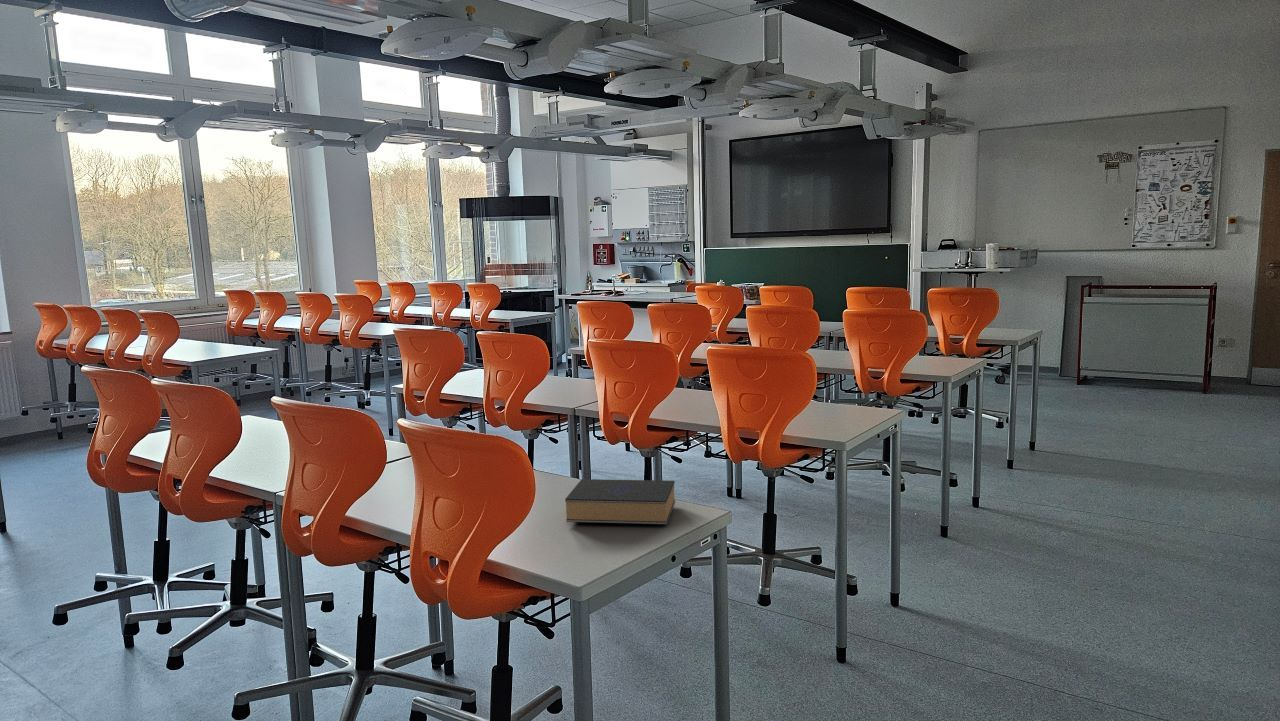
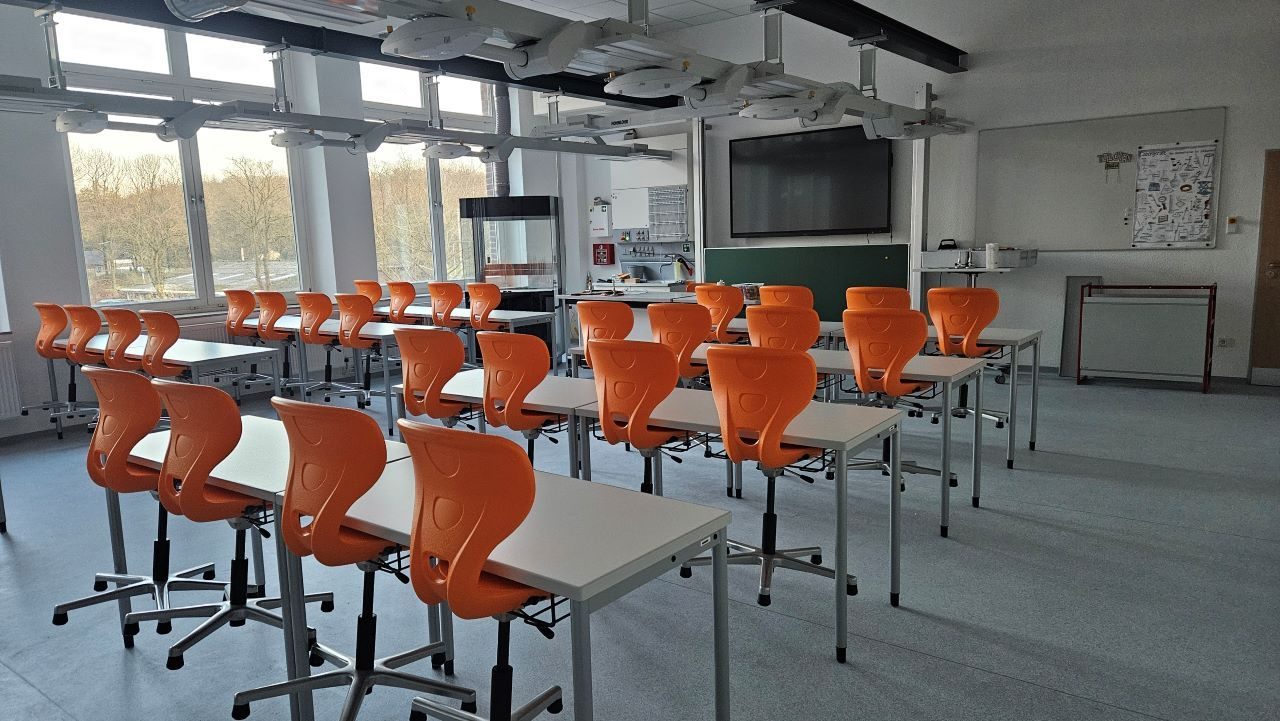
- book [564,478,676,525]
